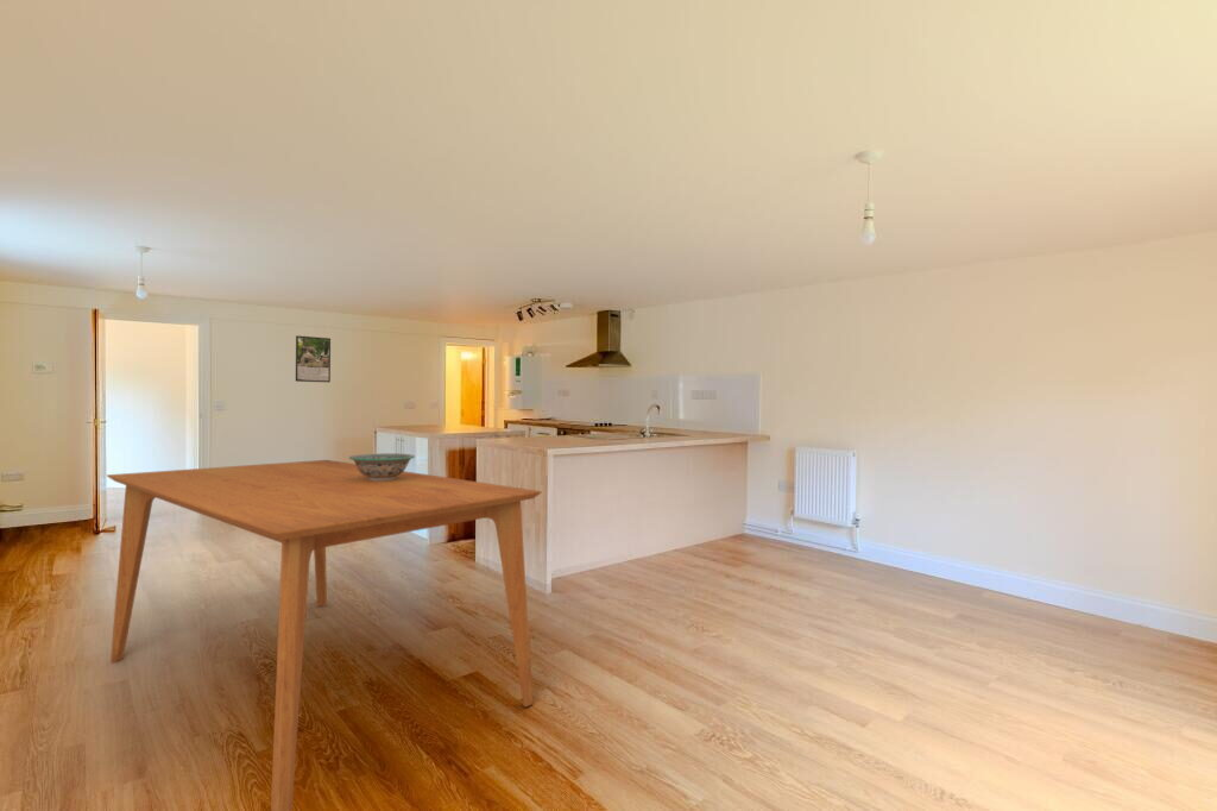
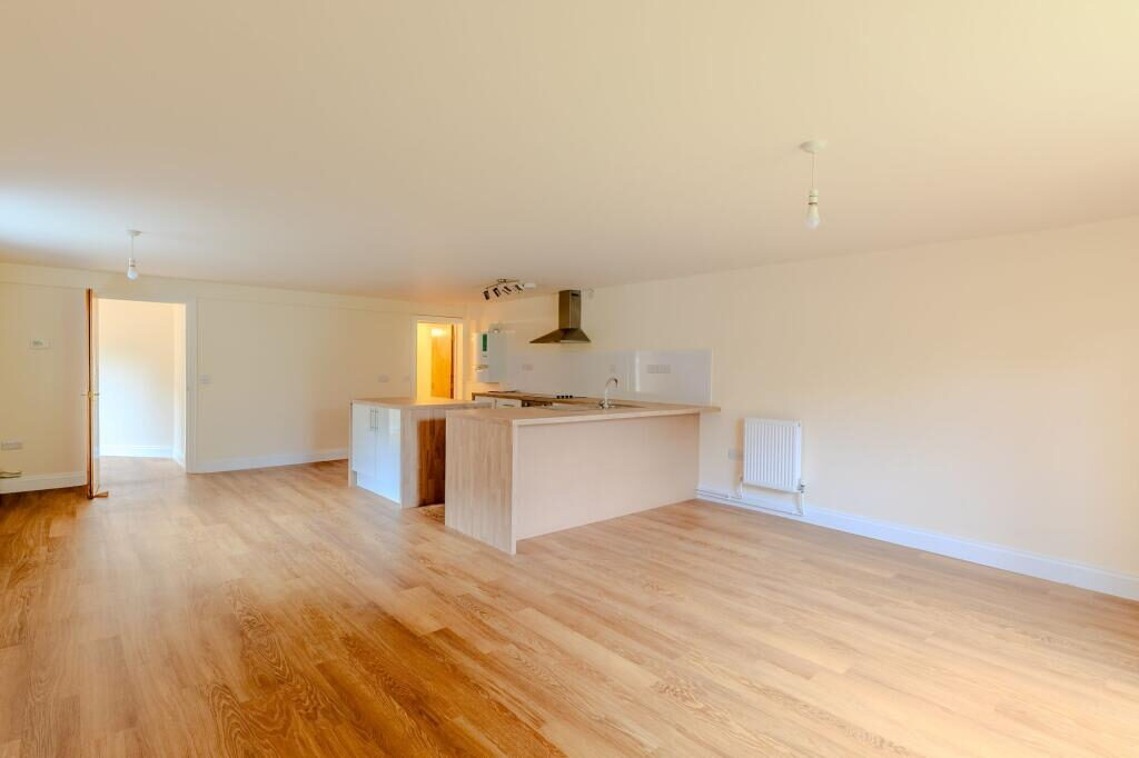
- decorative bowl [348,452,416,482]
- dining table [106,459,543,811]
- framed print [295,334,332,383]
